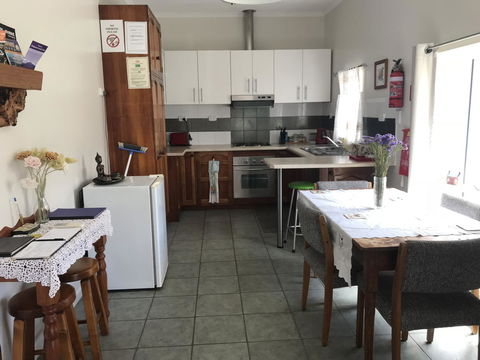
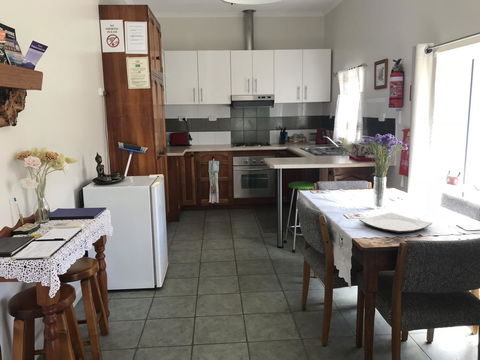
+ plate [358,212,433,234]
